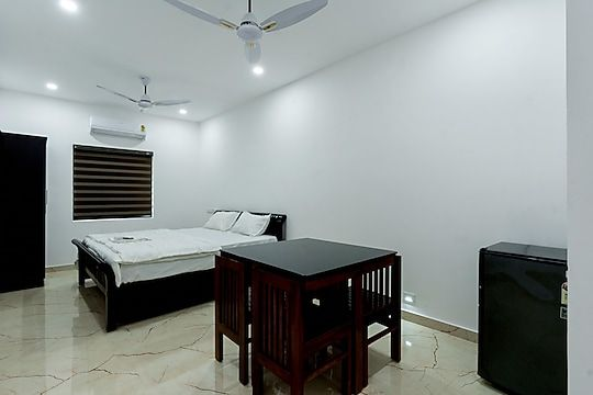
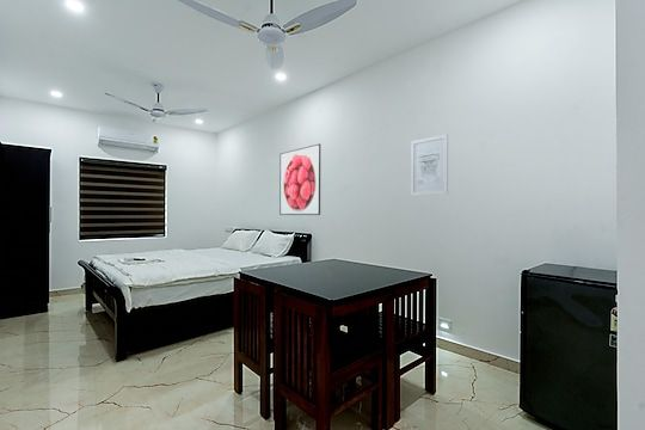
+ wall art [410,134,449,197]
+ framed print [278,142,321,216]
